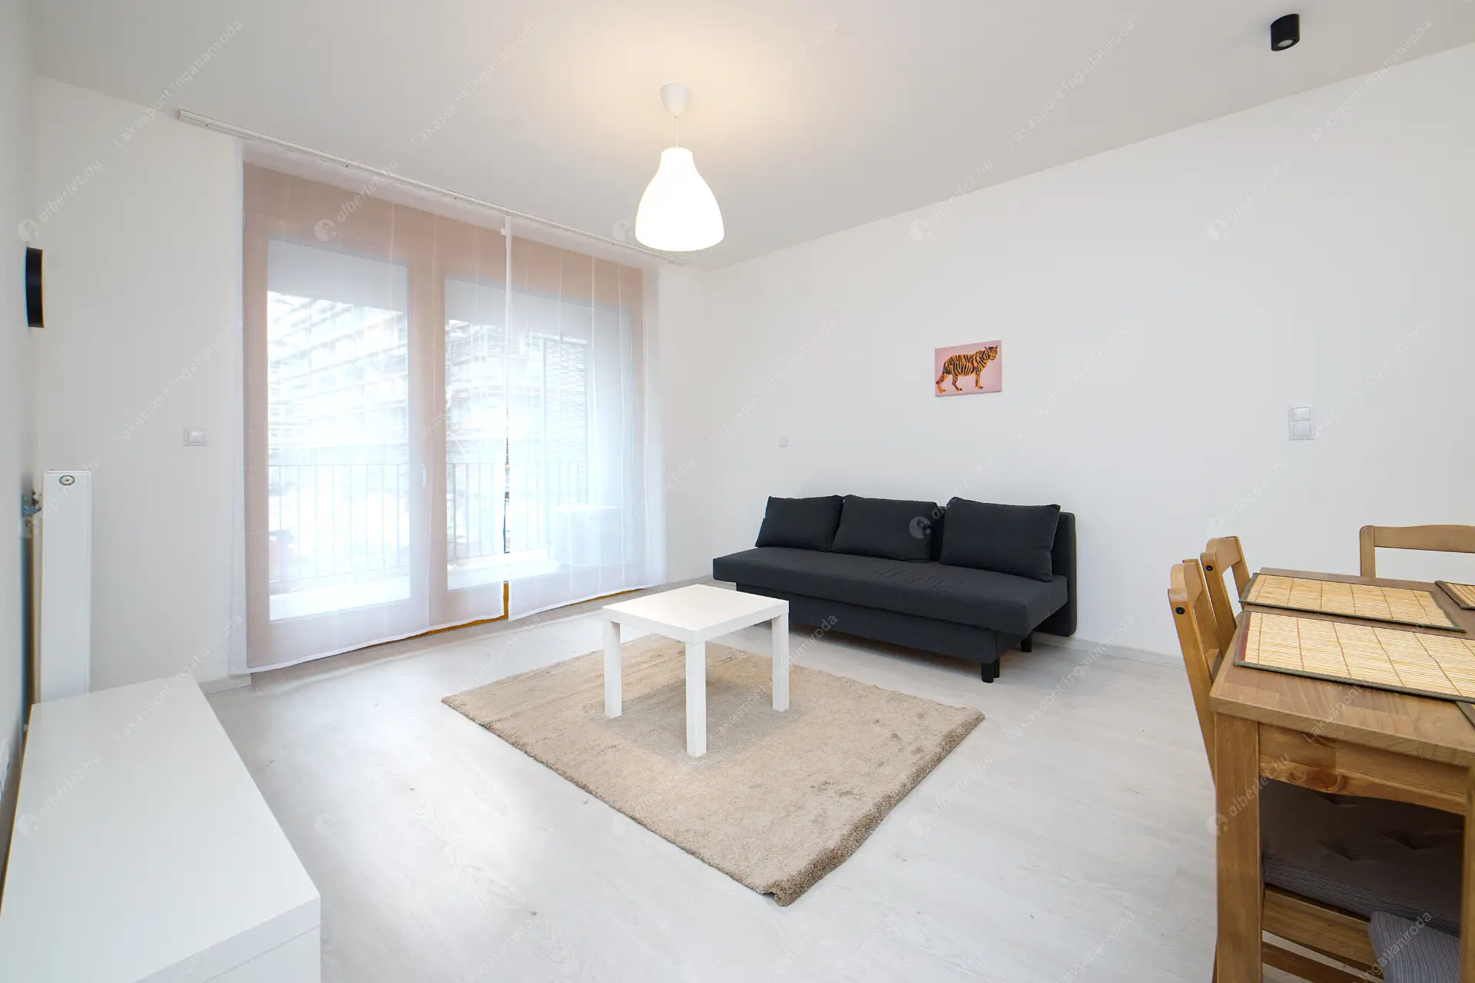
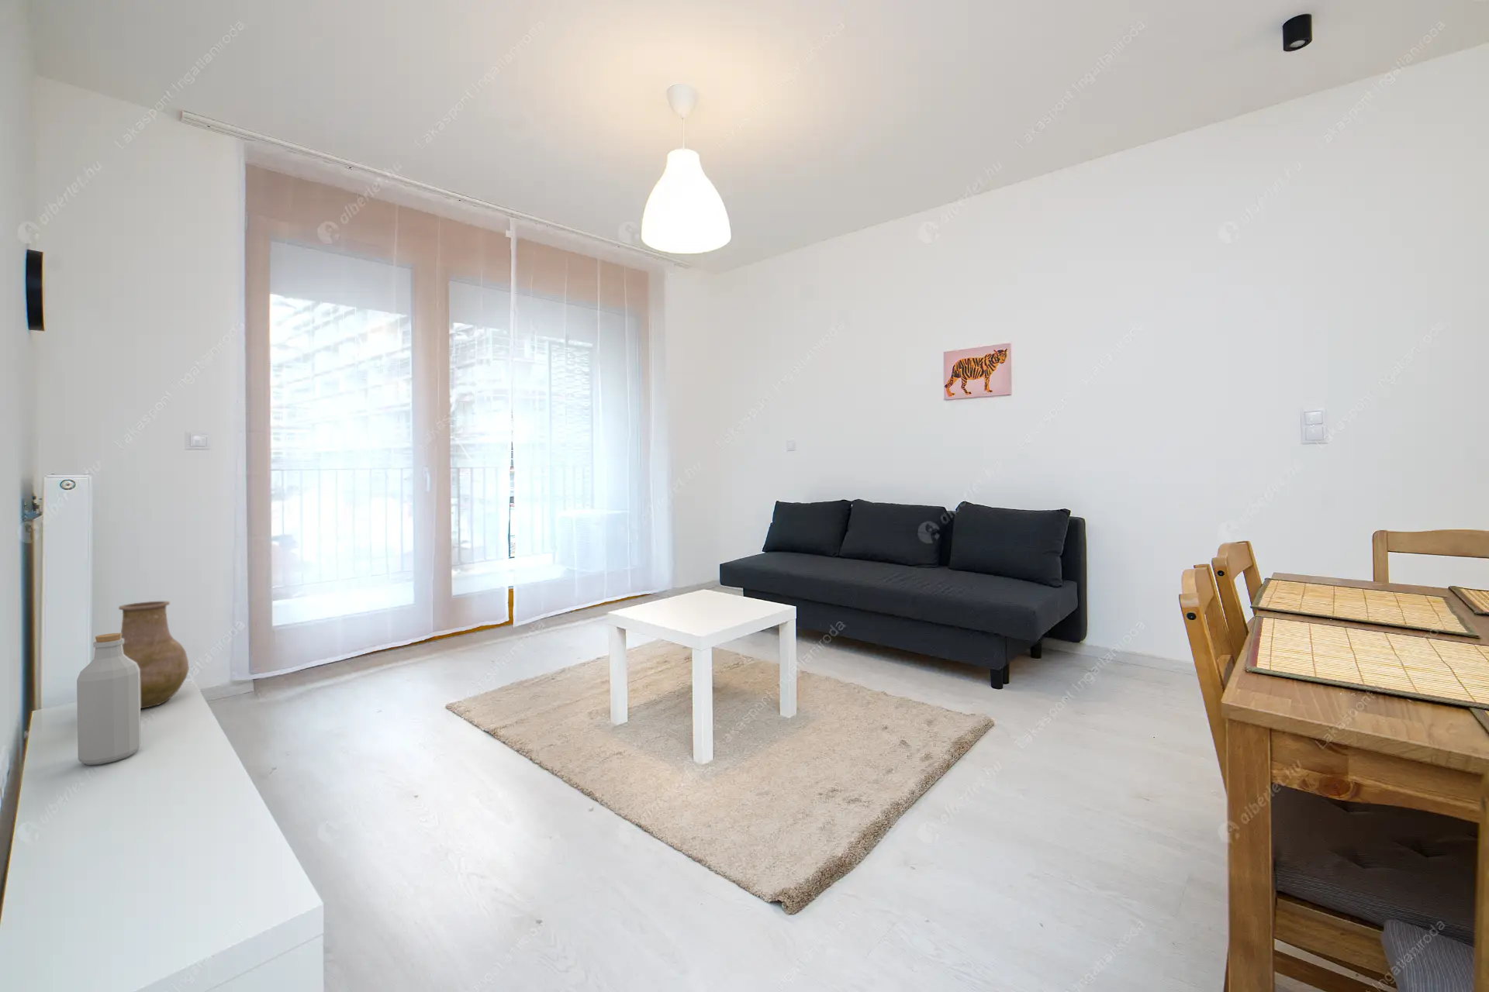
+ vase [117,600,191,709]
+ bottle [76,632,142,766]
